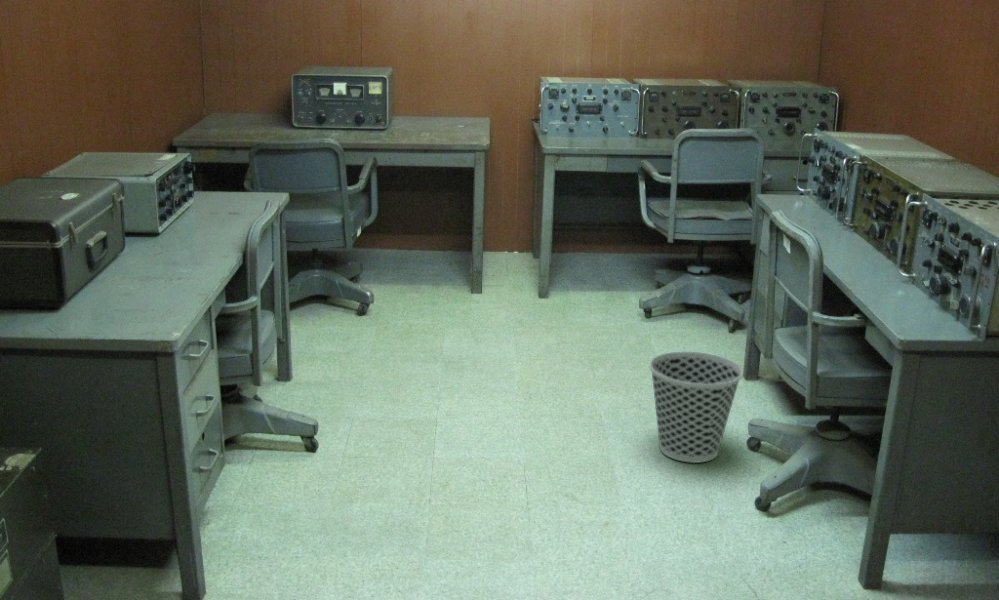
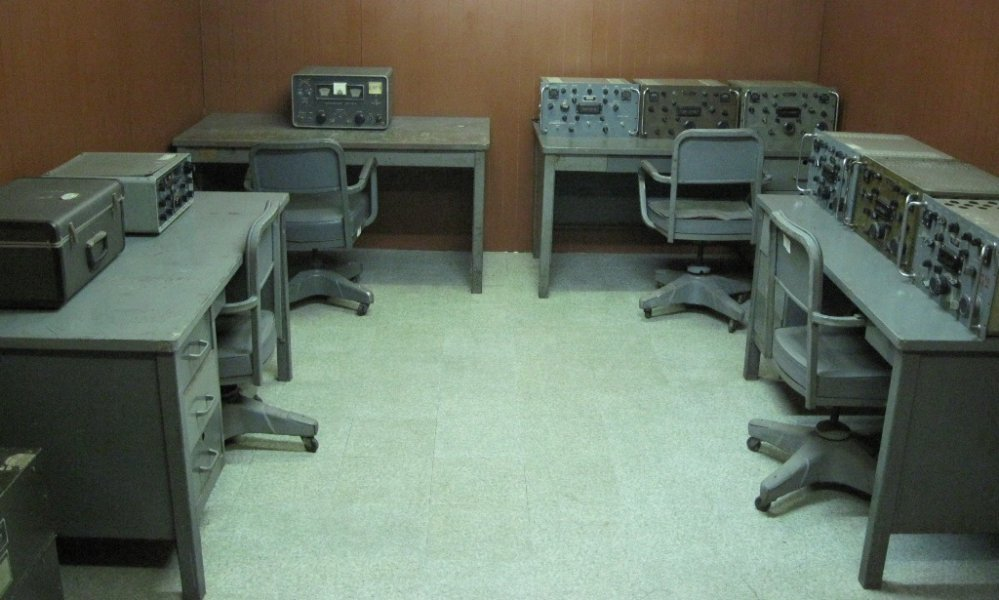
- wastebasket [649,351,744,464]
